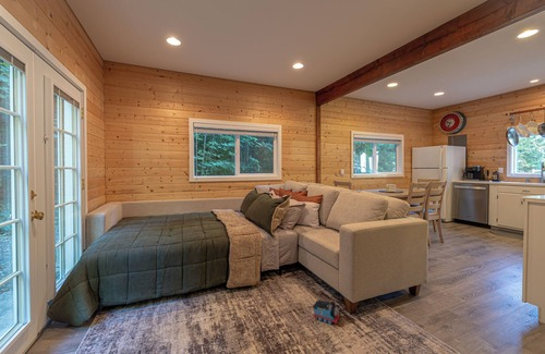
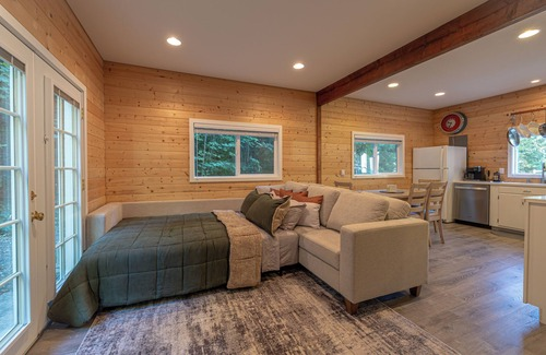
- toy train [312,298,341,325]
